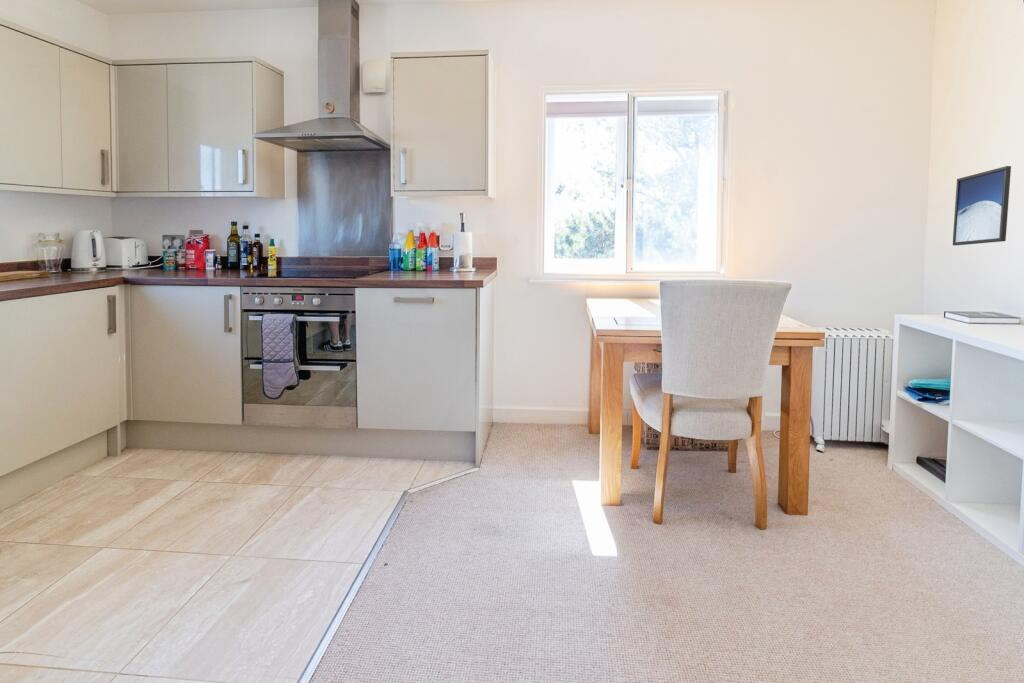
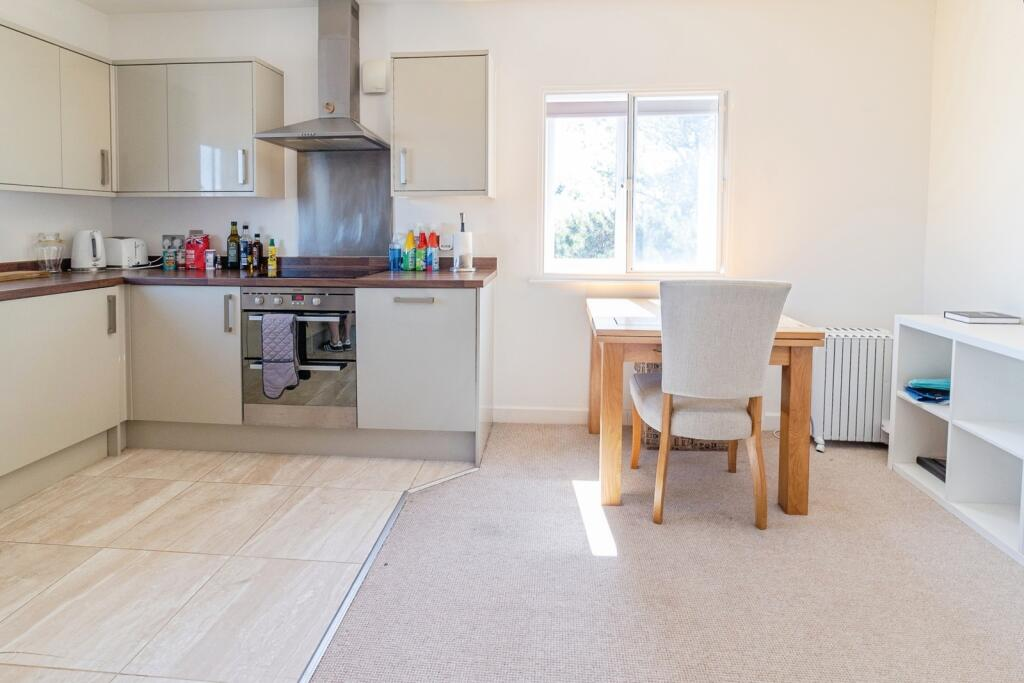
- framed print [952,165,1012,246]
